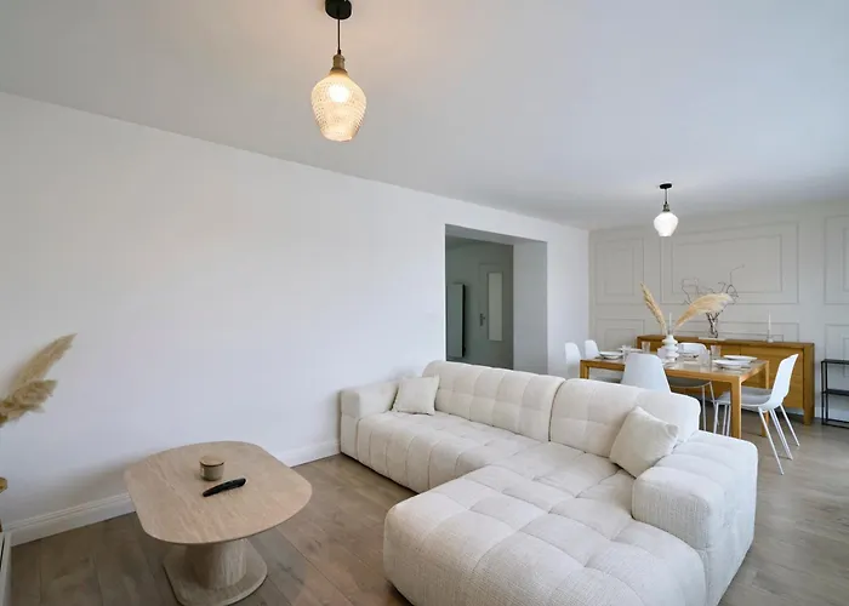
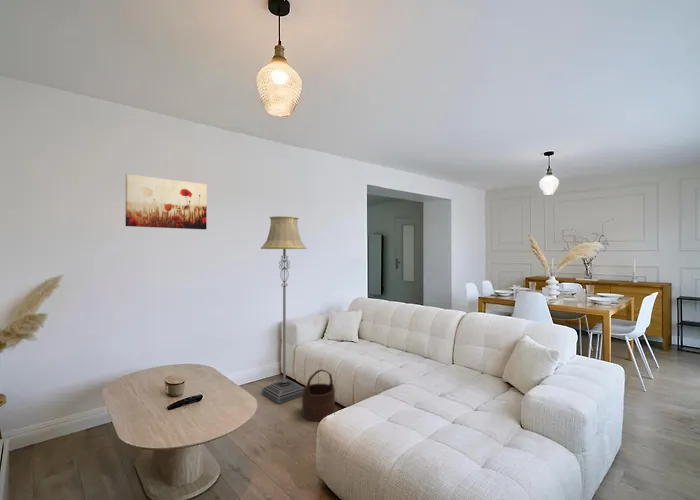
+ wall art [125,173,208,230]
+ floor lamp [260,215,308,405]
+ wooden bucket [301,368,336,422]
